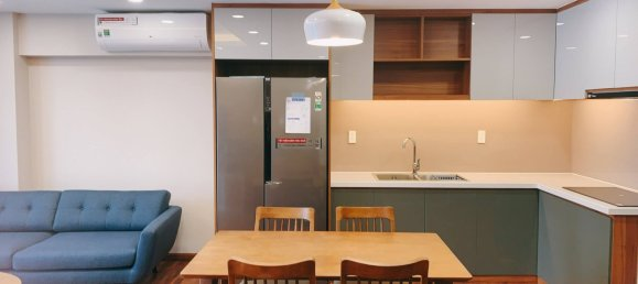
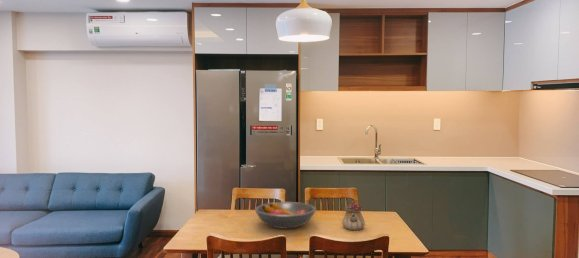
+ fruit bowl [254,201,317,230]
+ teapot [341,200,366,231]
